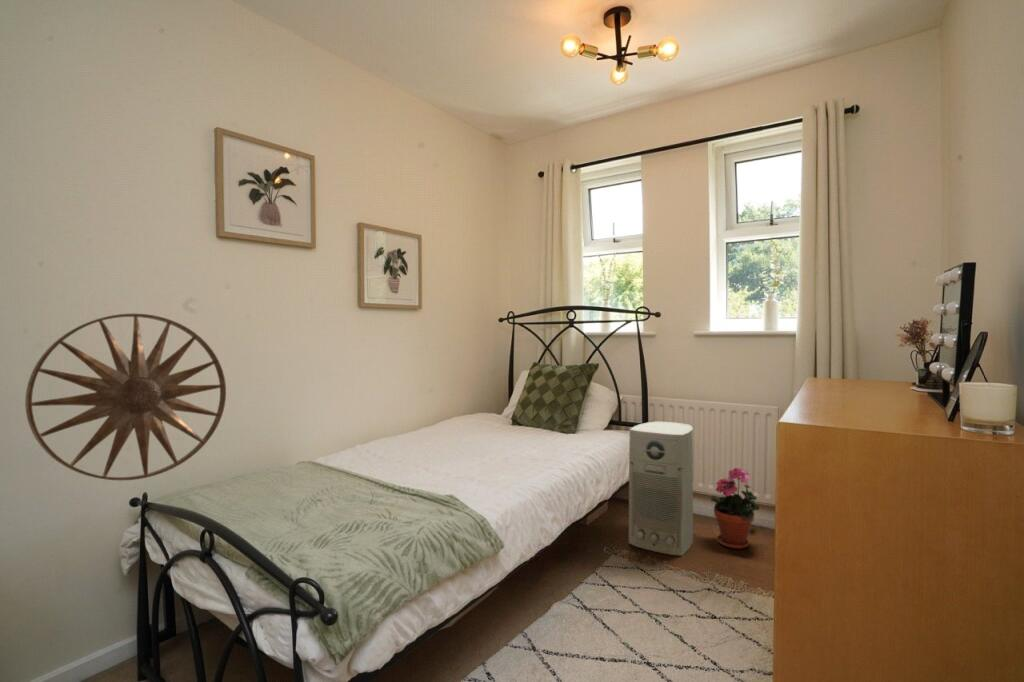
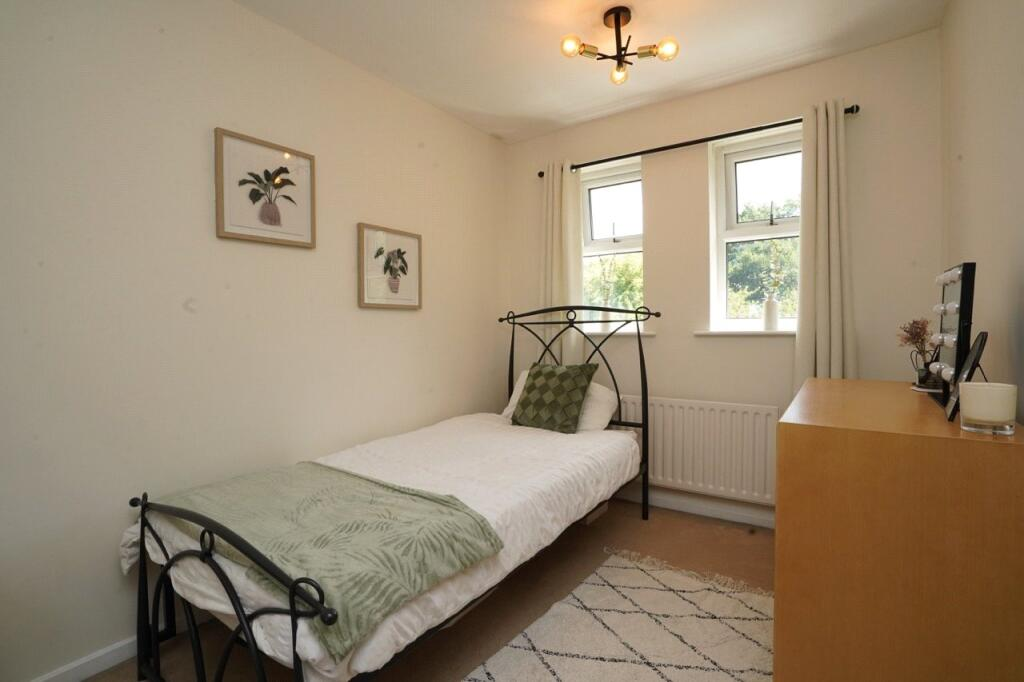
- air purifier [628,421,694,557]
- wall art [24,313,227,481]
- potted plant [710,466,760,550]
